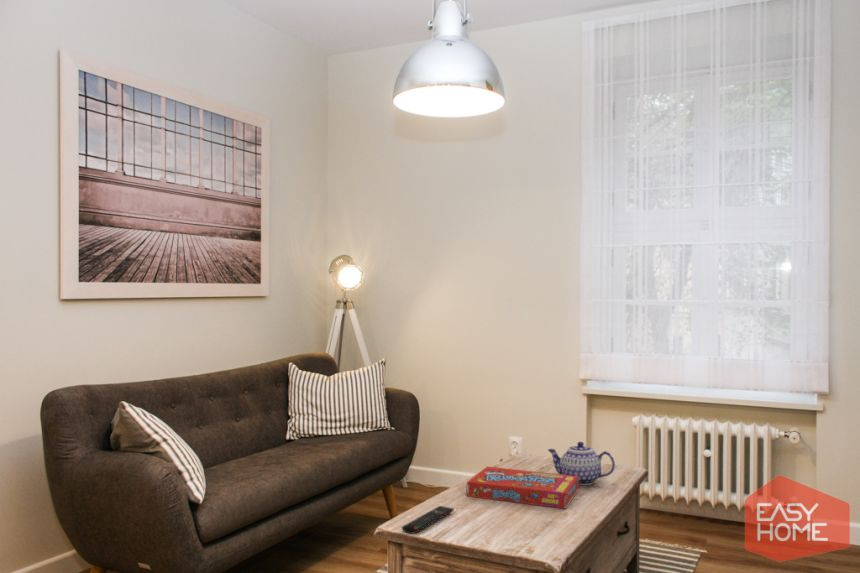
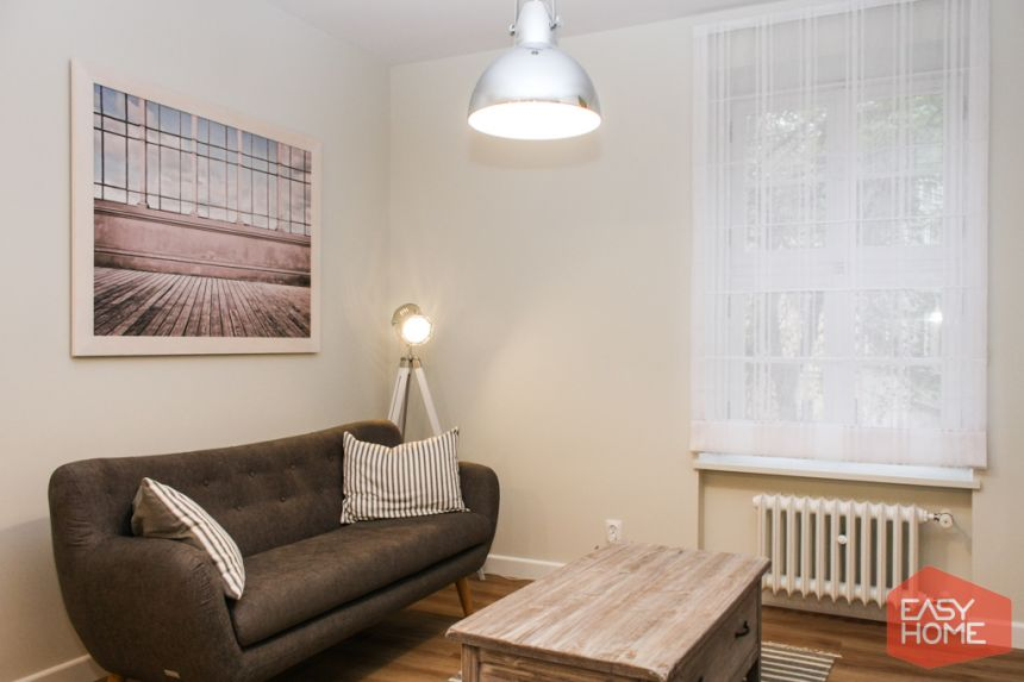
- snack box [465,466,580,509]
- remote control [401,505,455,535]
- teapot [547,441,616,486]
